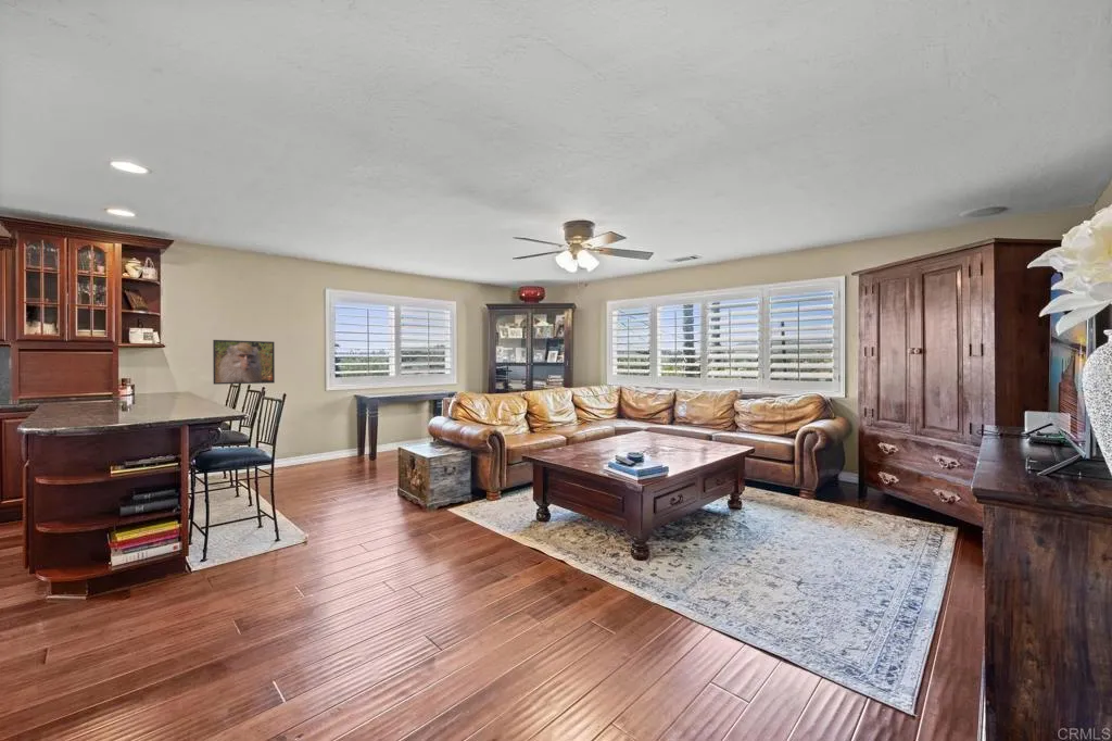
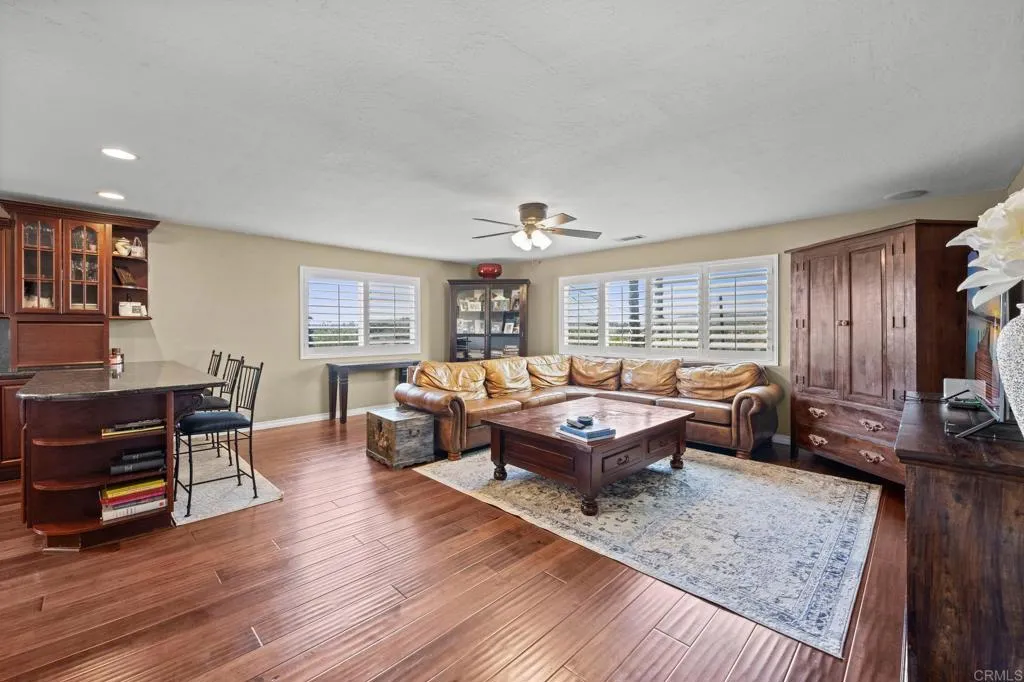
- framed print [212,339,276,386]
